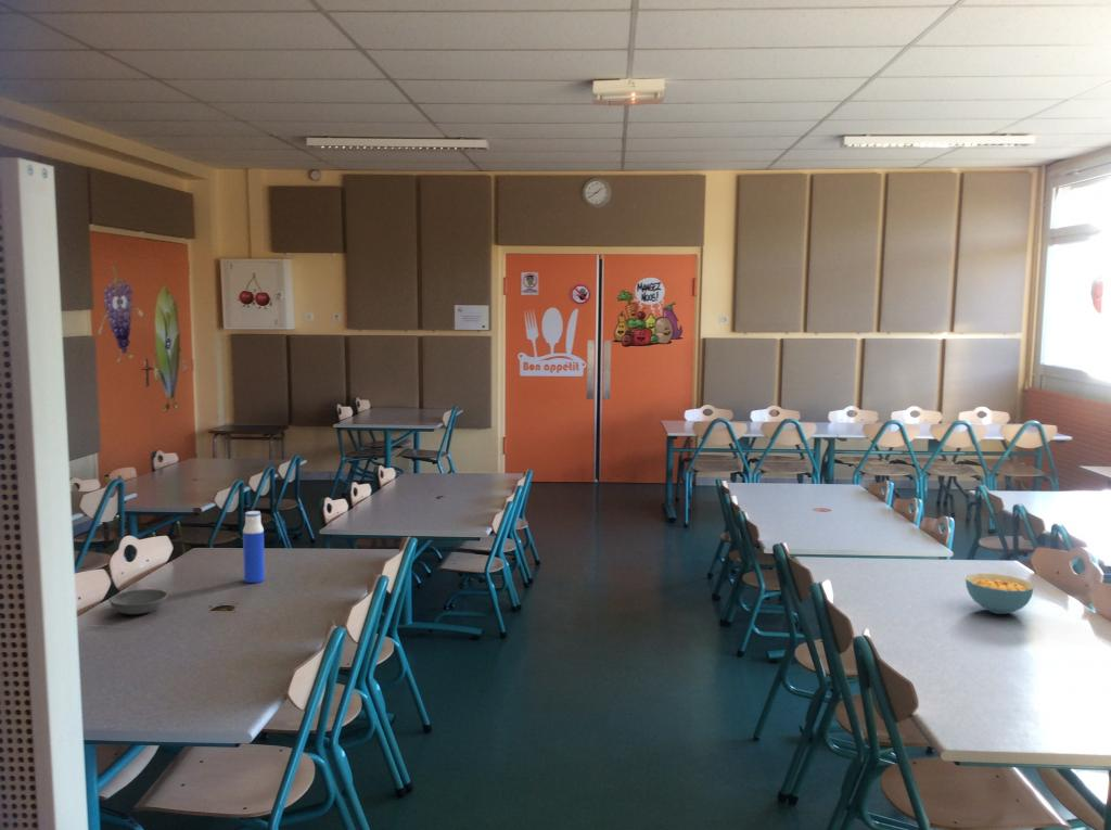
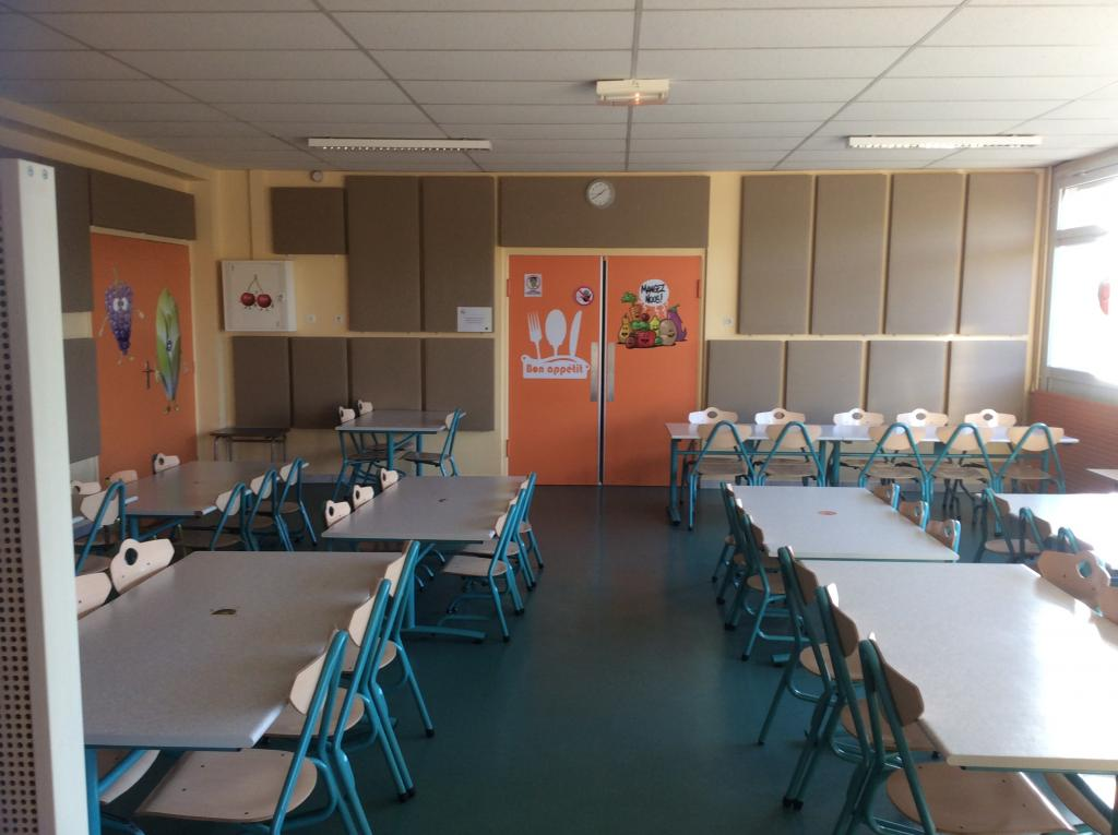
- cereal bowl [965,572,1035,615]
- water bottle [242,510,266,584]
- bowl [108,588,169,615]
